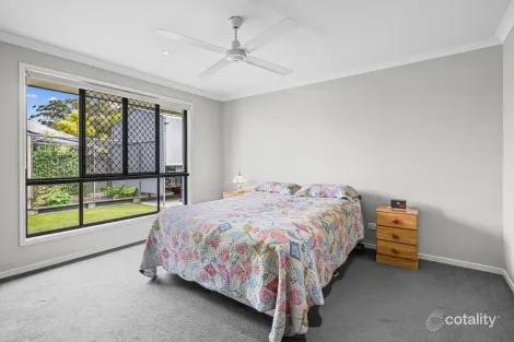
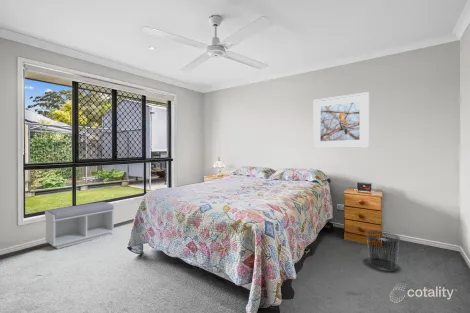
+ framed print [312,91,370,149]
+ bench [44,201,115,250]
+ waste bin [365,229,401,272]
